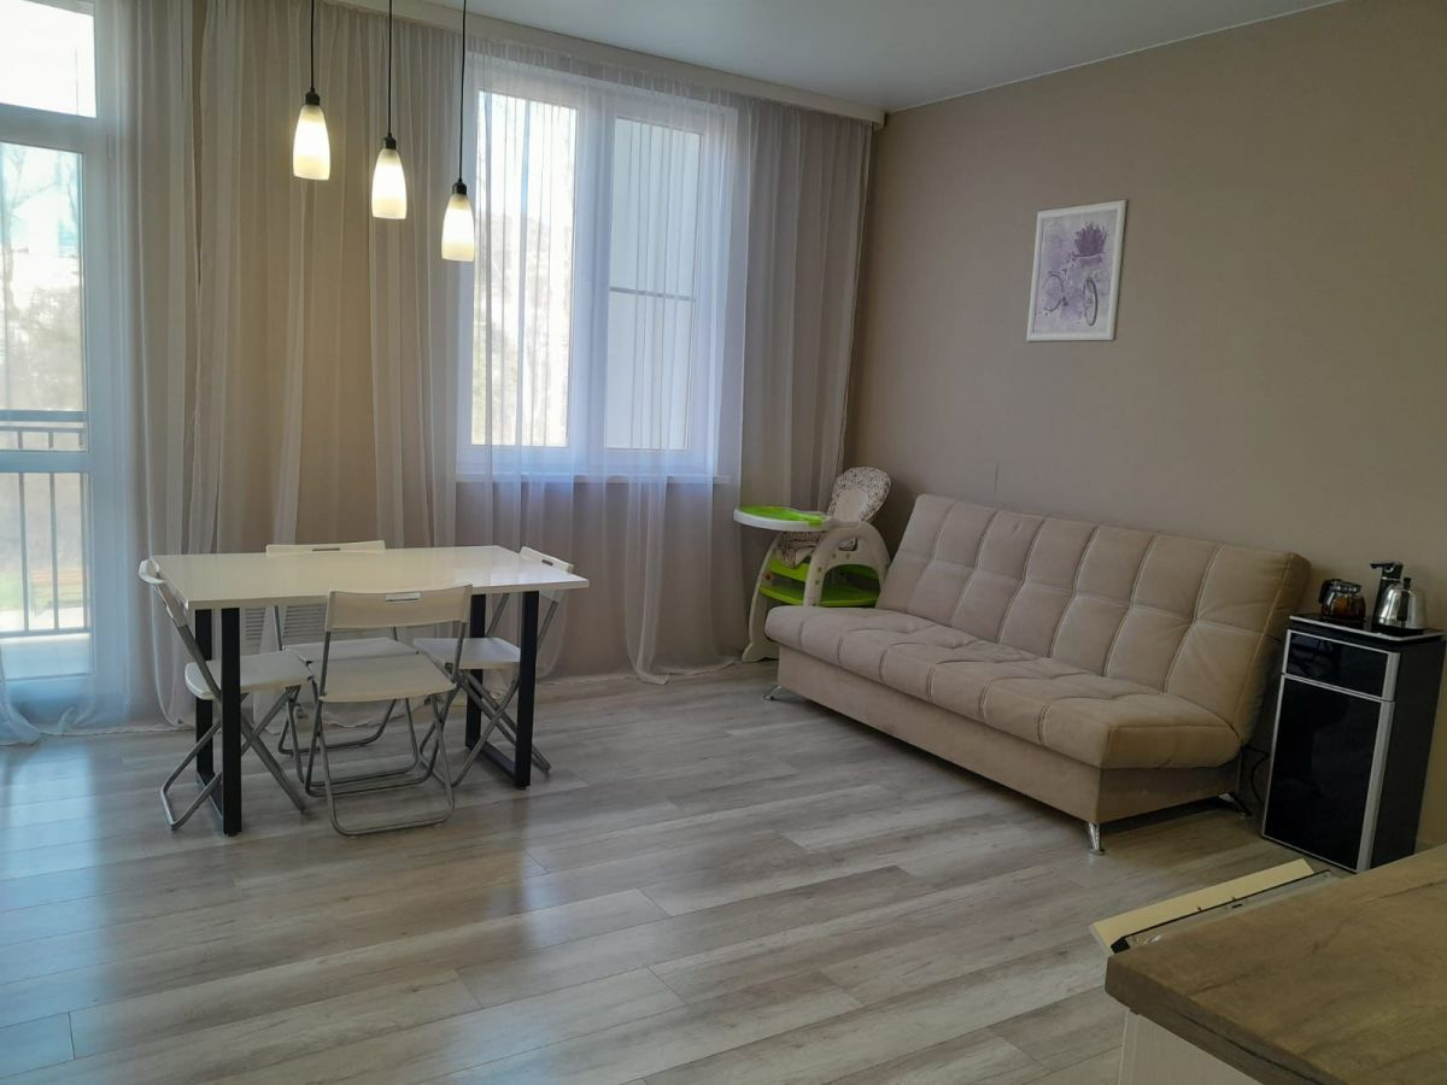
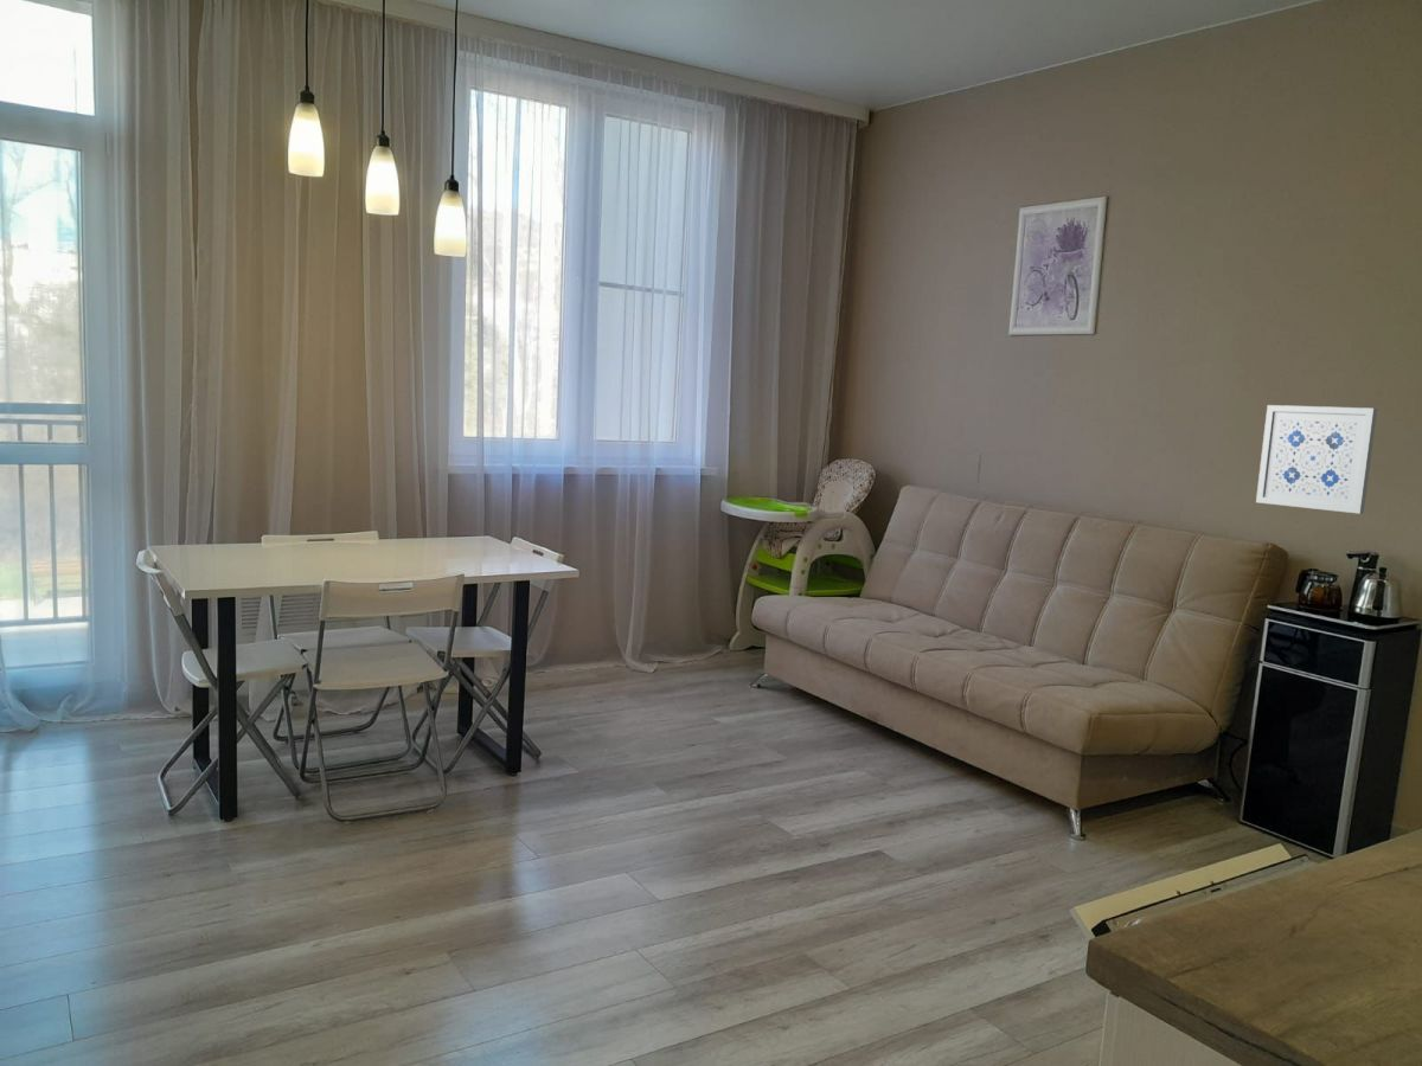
+ wall art [1255,404,1378,515]
